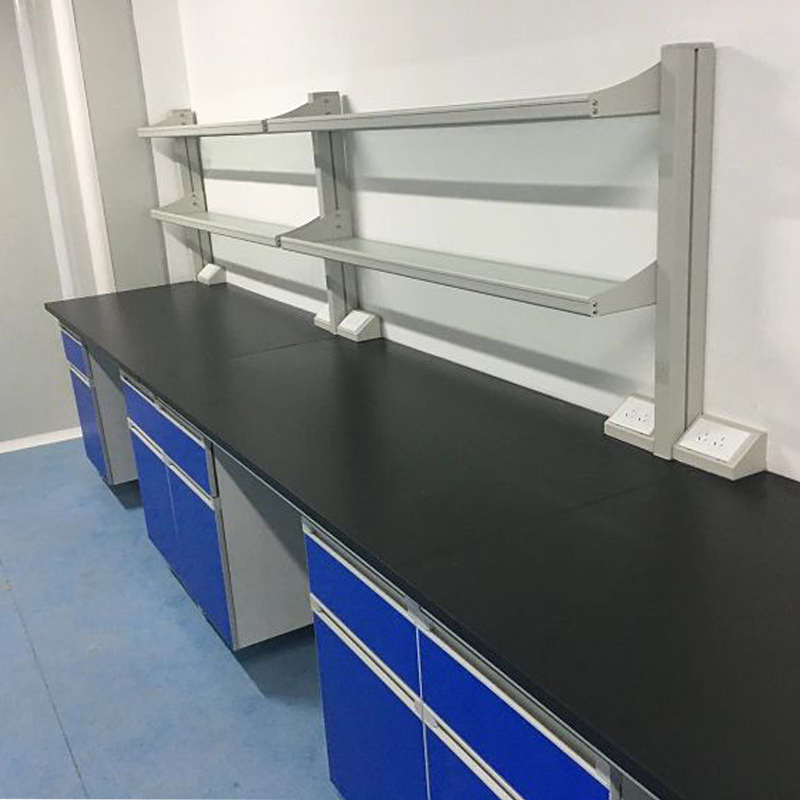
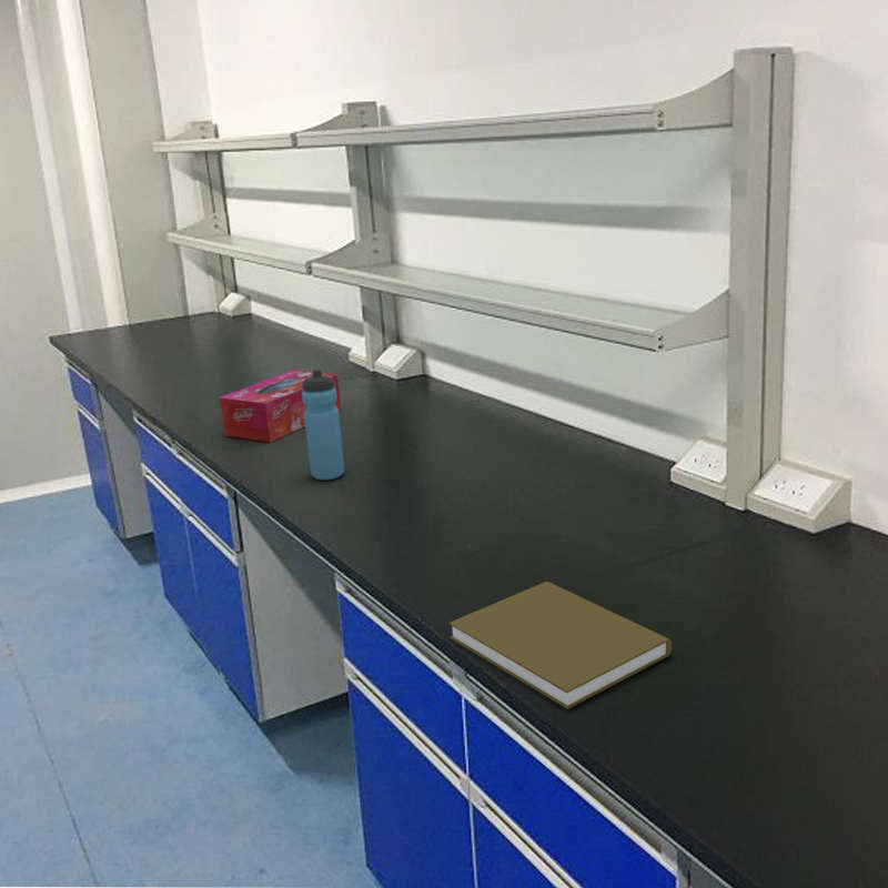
+ book [448,581,673,710]
+ tissue box [219,369,342,443]
+ water bottle [302,369,345,481]
